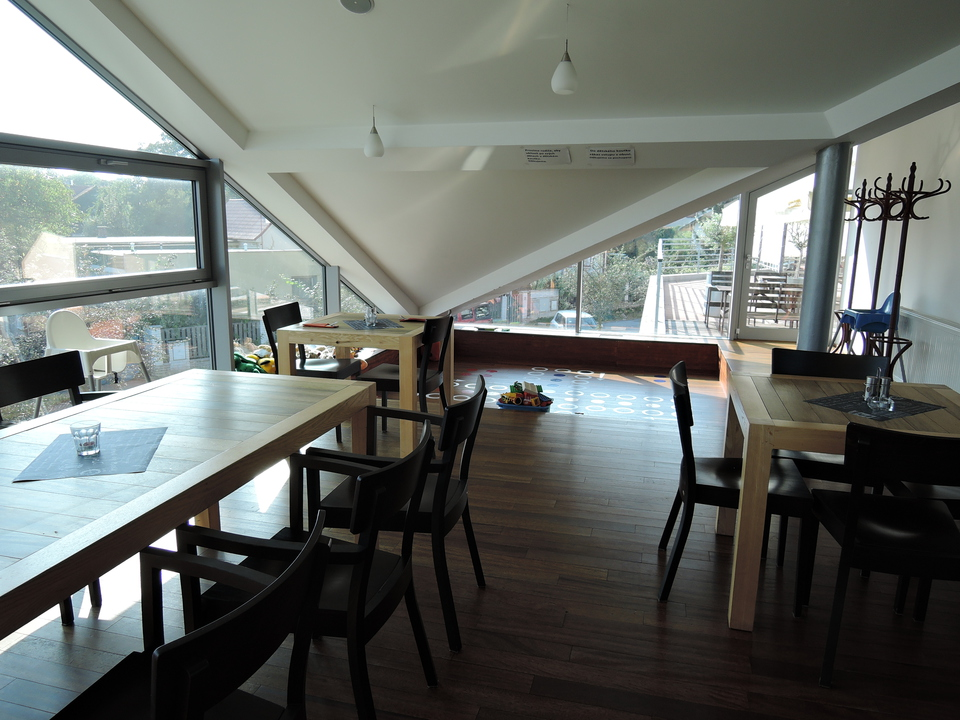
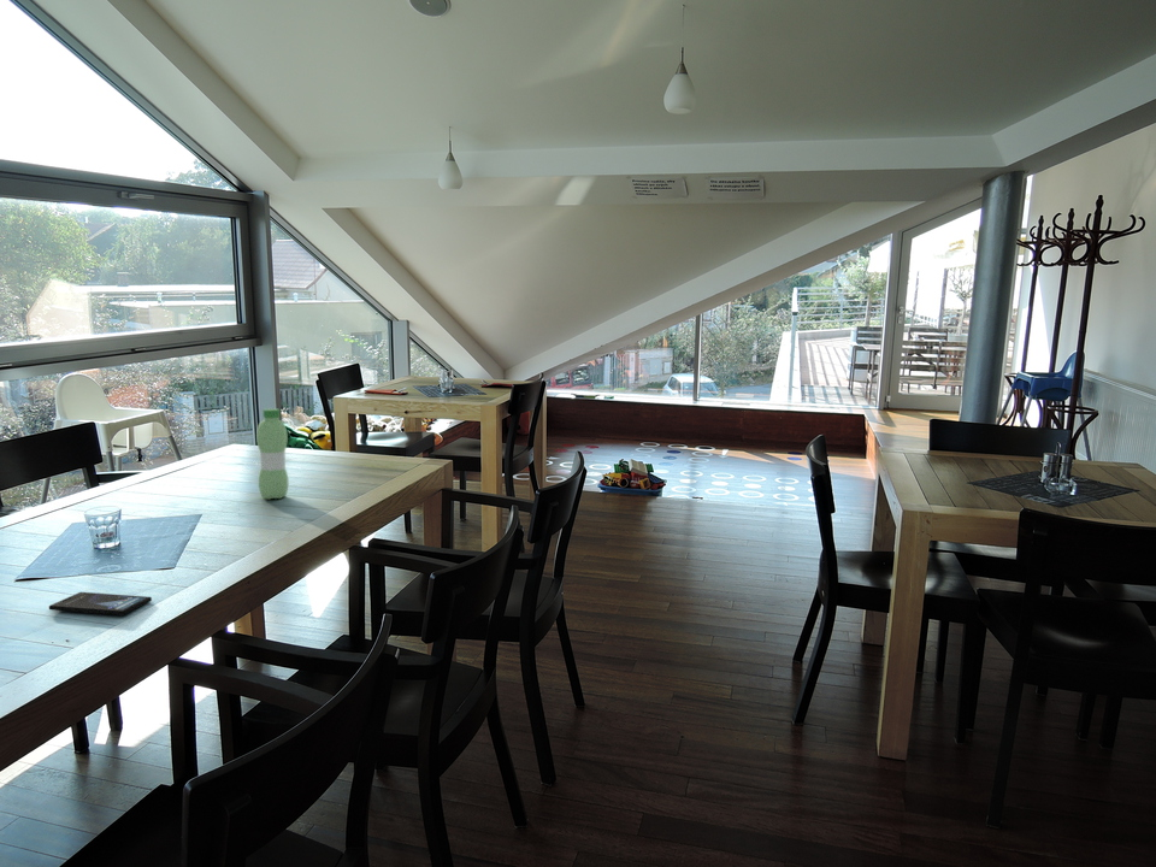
+ water bottle [255,407,289,500]
+ smartphone [48,591,153,617]
